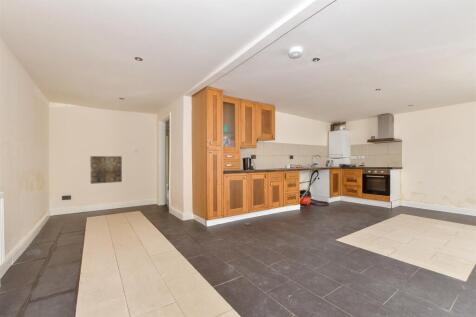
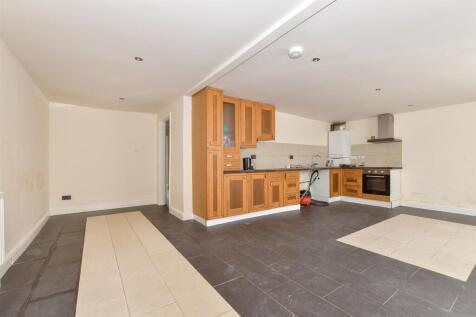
- wall art [89,155,123,185]
